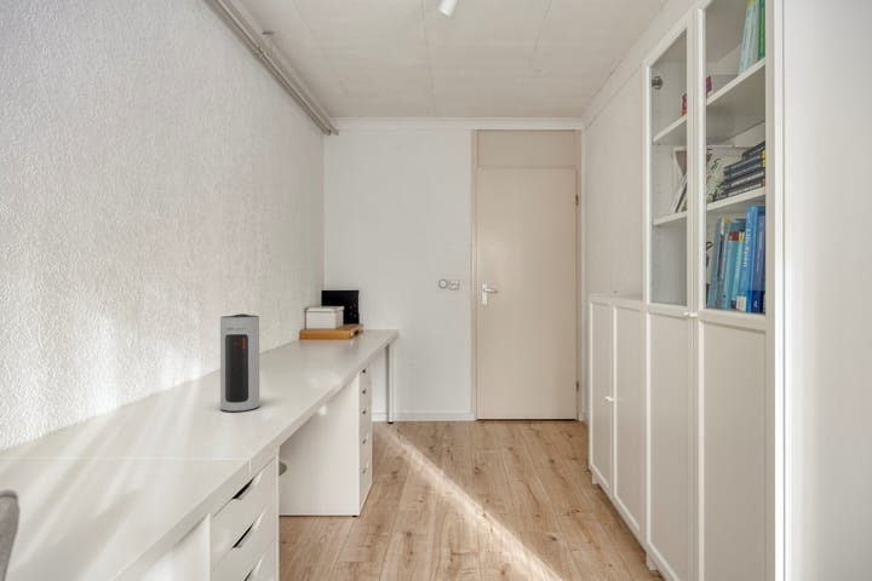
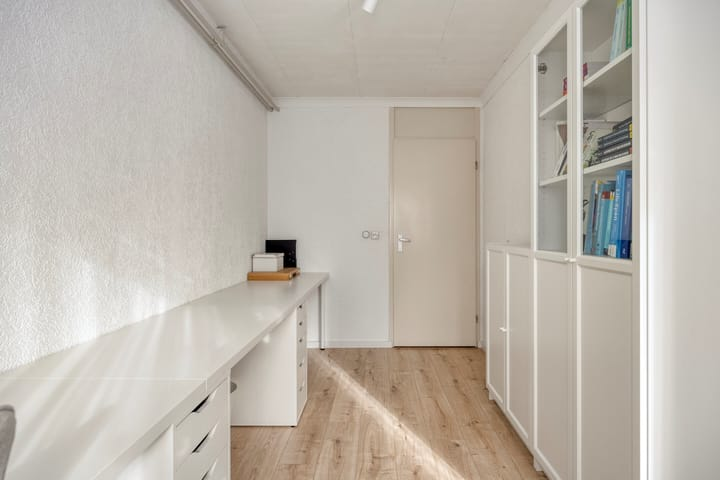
- speaker [219,312,260,413]
